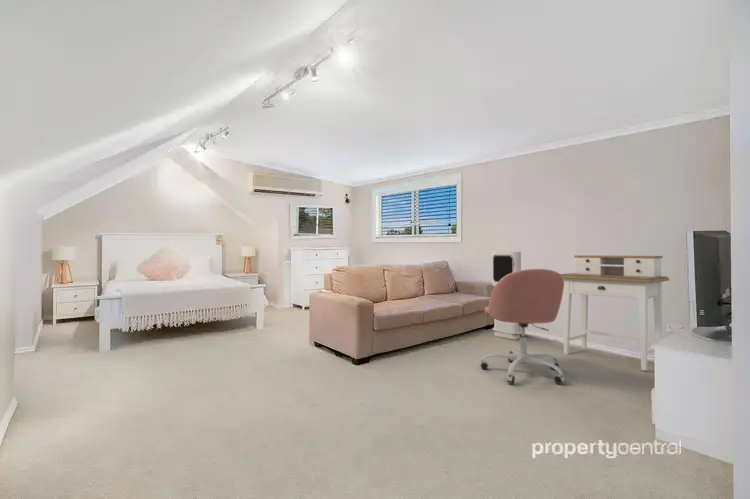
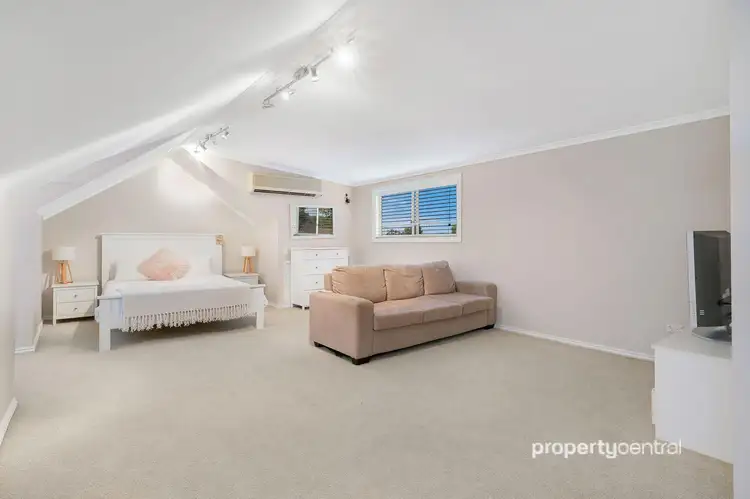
- air purifier [492,251,522,341]
- office chair [479,268,566,385]
- desk [560,254,670,372]
